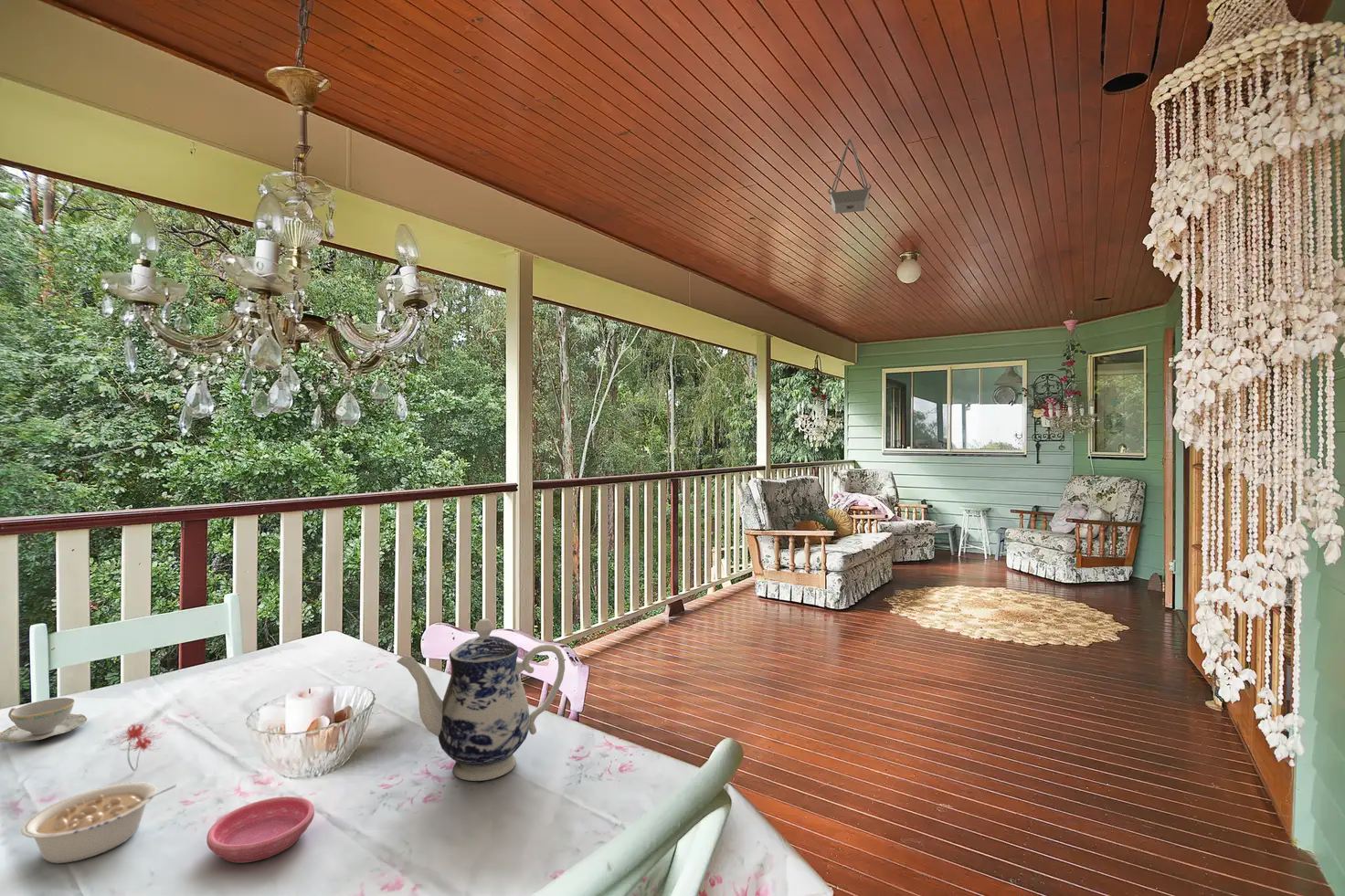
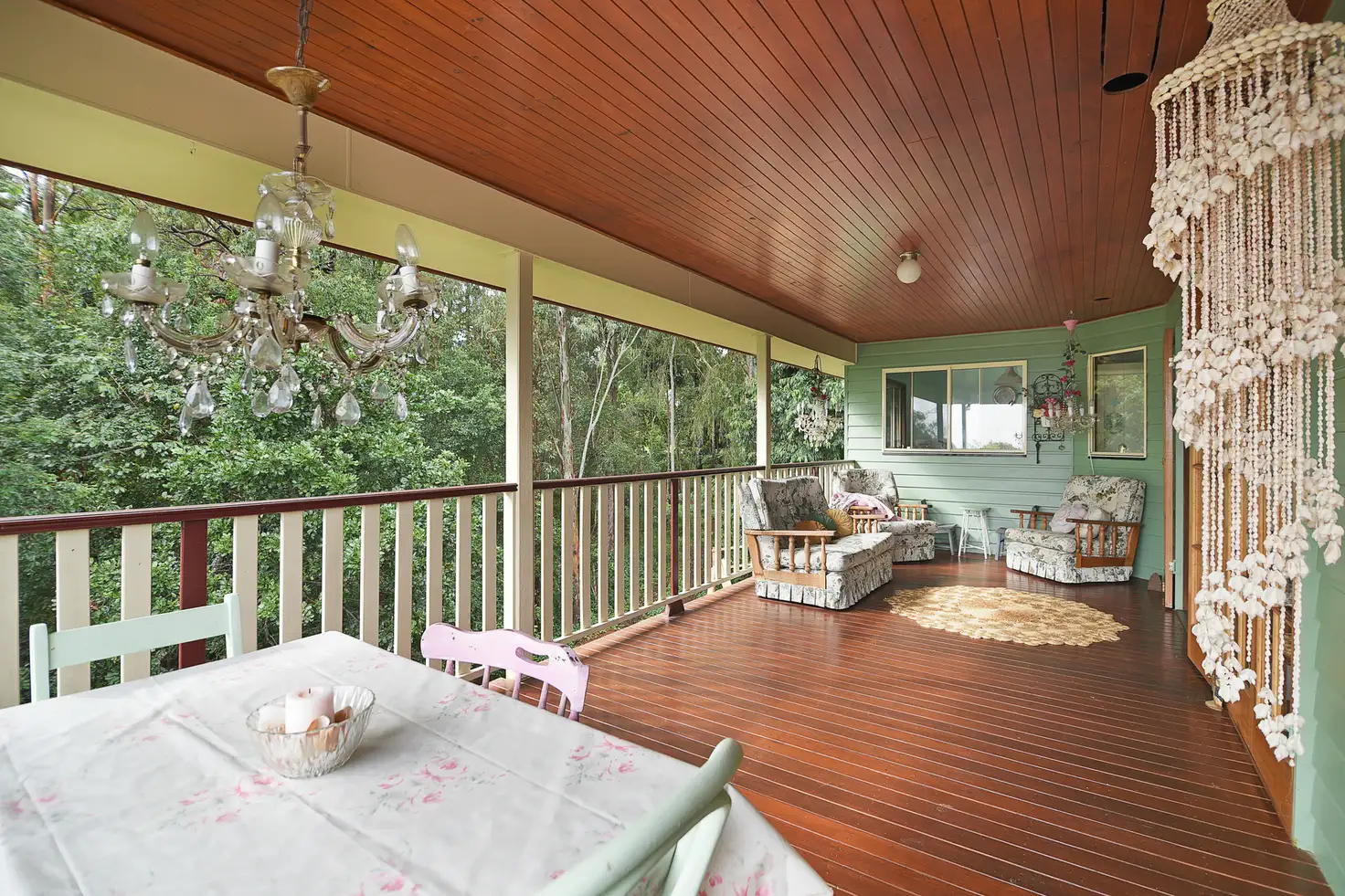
- hanging planter [827,138,872,215]
- teapot [396,617,566,782]
- saucer [206,796,315,864]
- flower [101,722,165,772]
- legume [20,781,179,864]
- chinaware [0,697,88,744]
